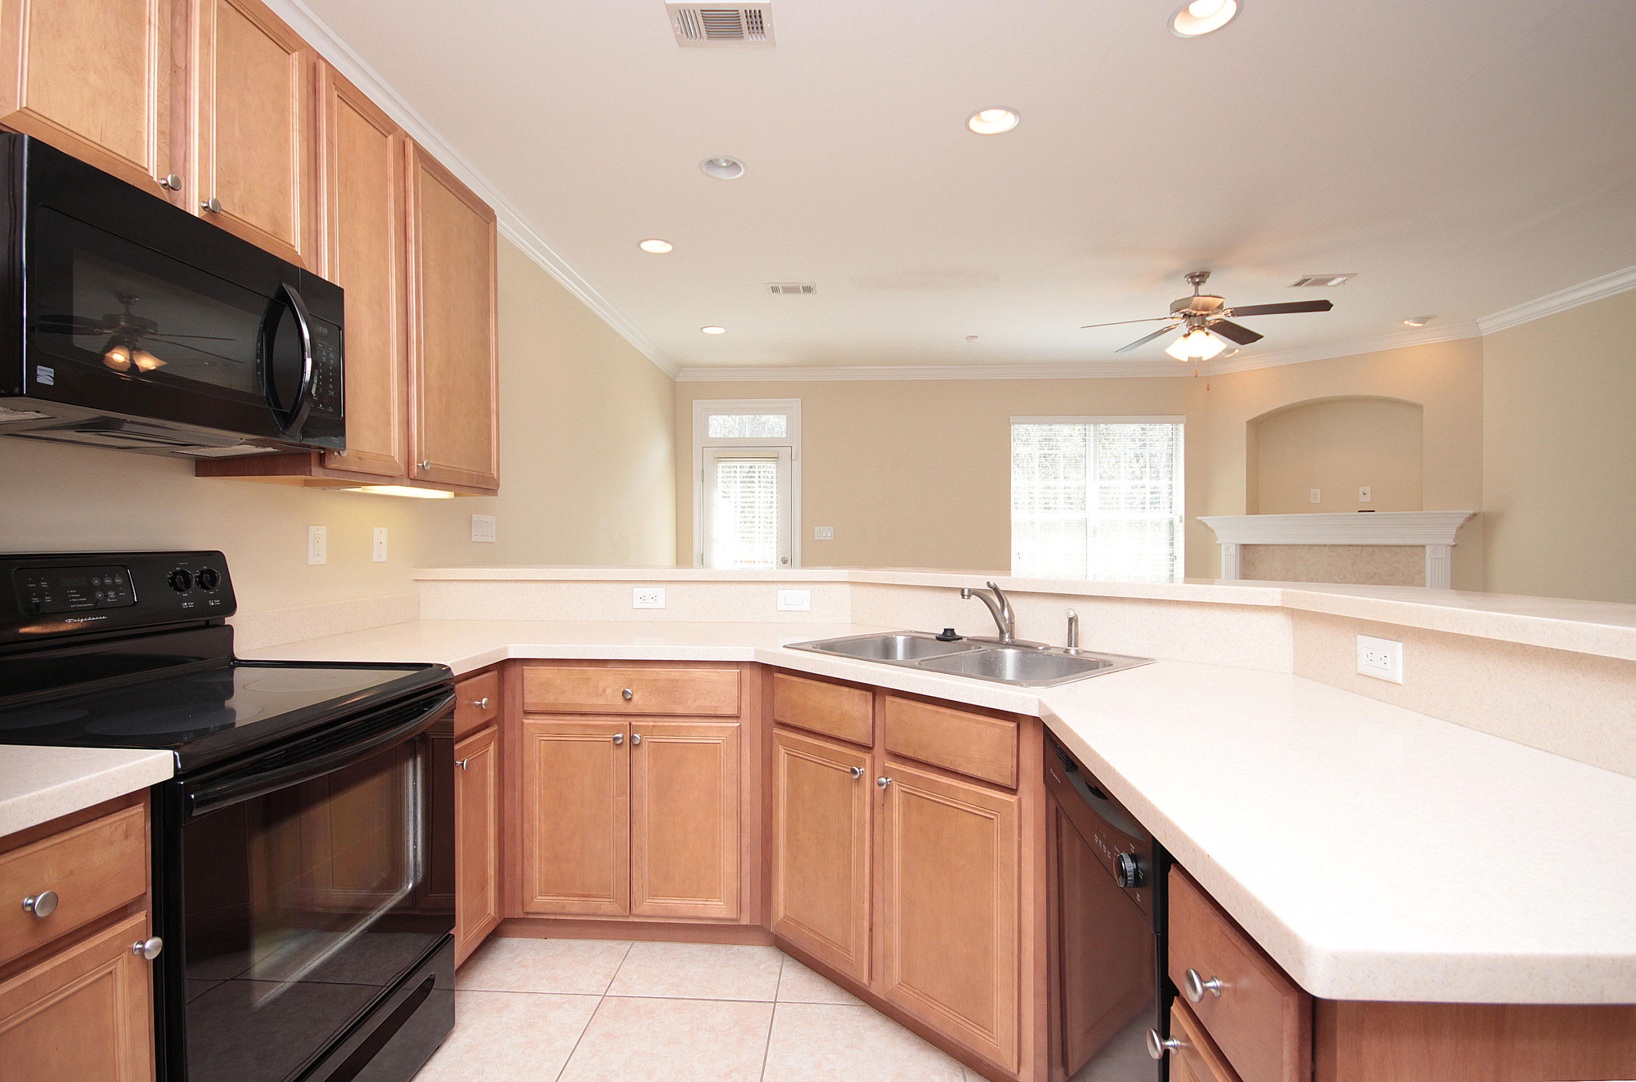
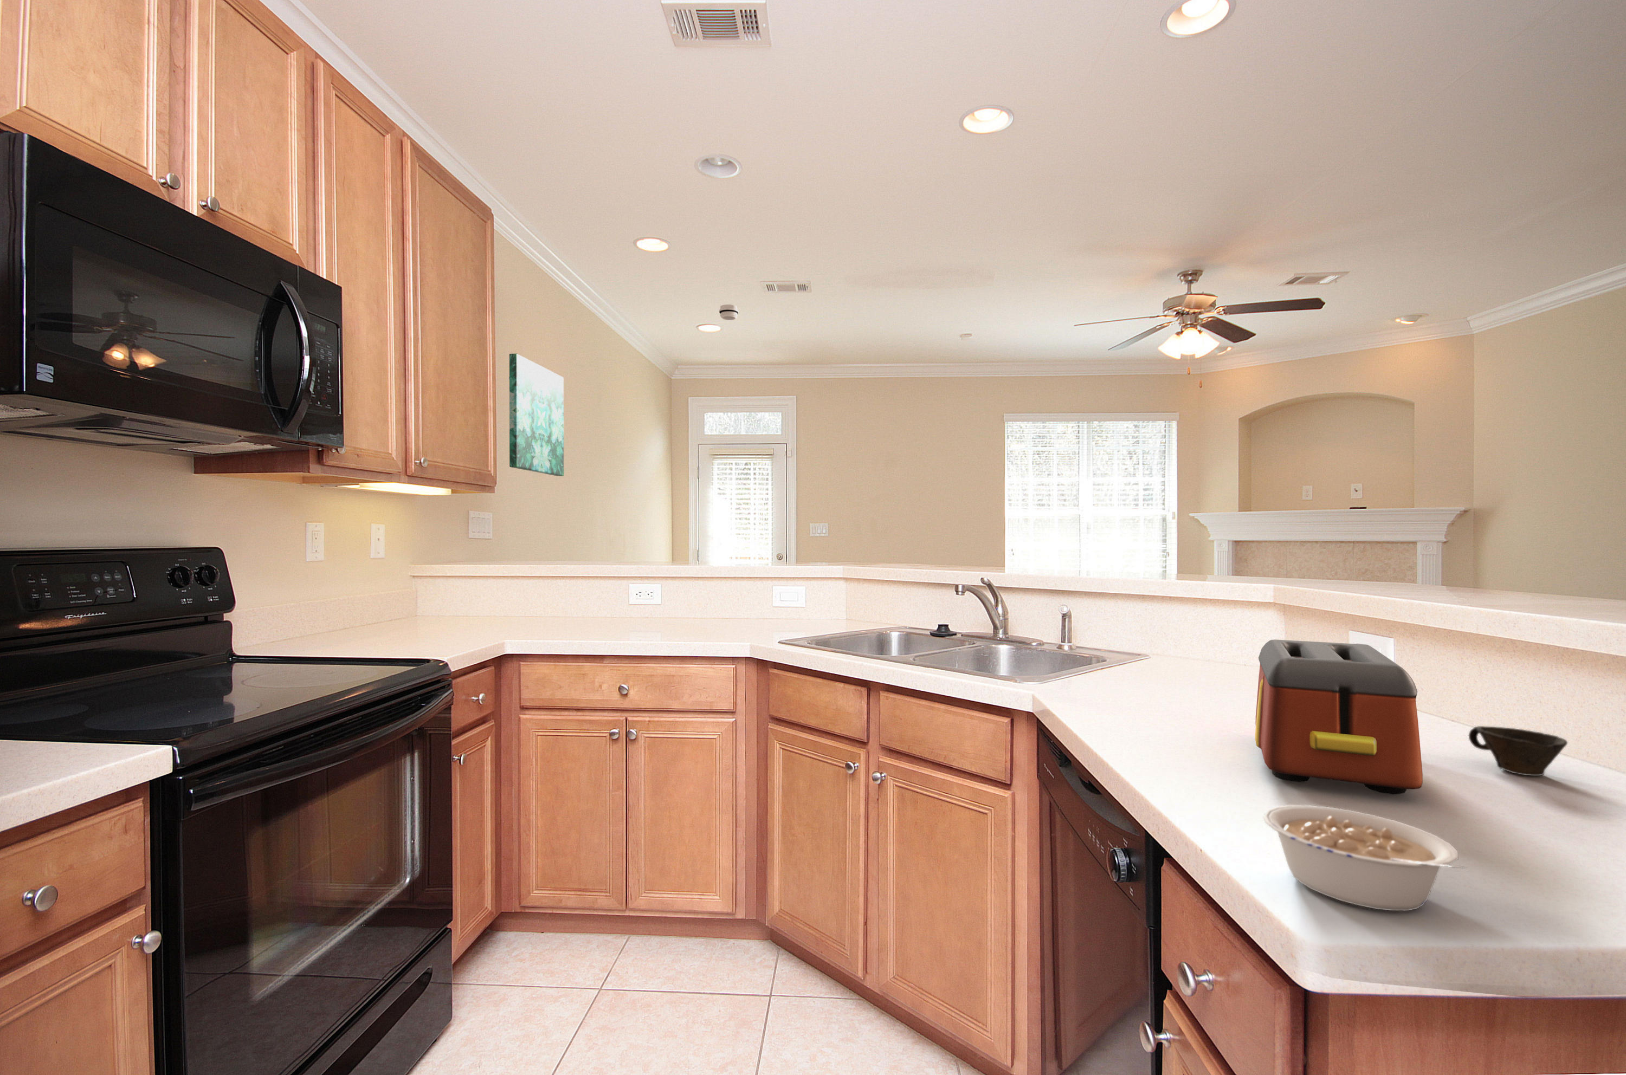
+ legume [1262,805,1466,912]
+ cup [1469,726,1568,776]
+ smoke detector [719,304,739,320]
+ toaster [1255,638,1423,795]
+ wall art [509,353,564,476]
